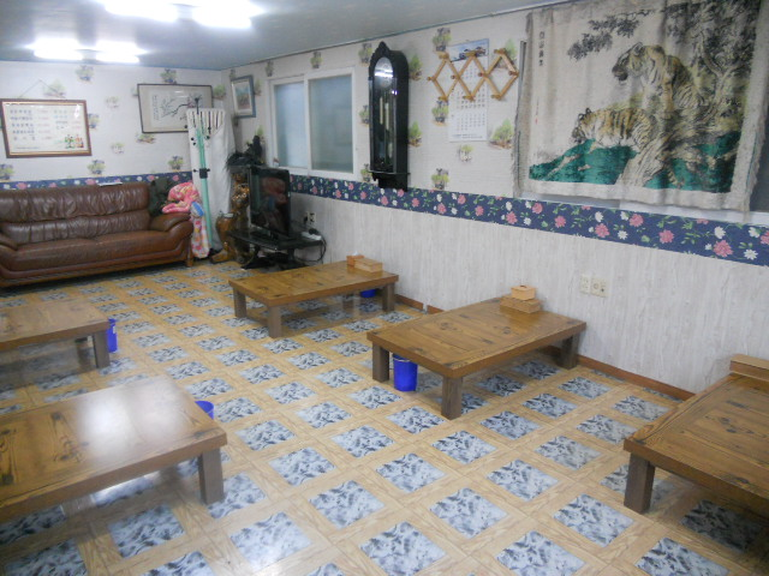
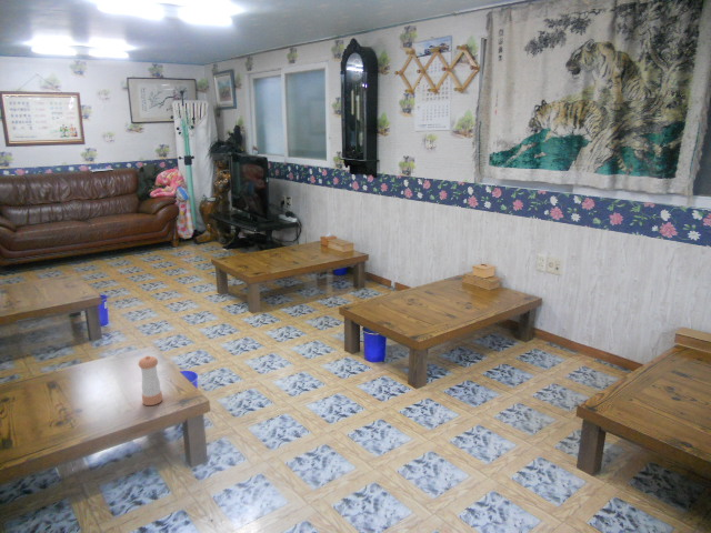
+ pepper shaker [138,354,163,406]
